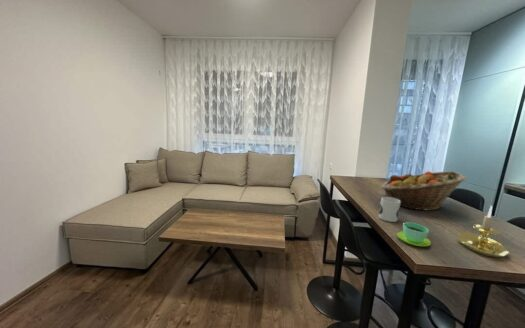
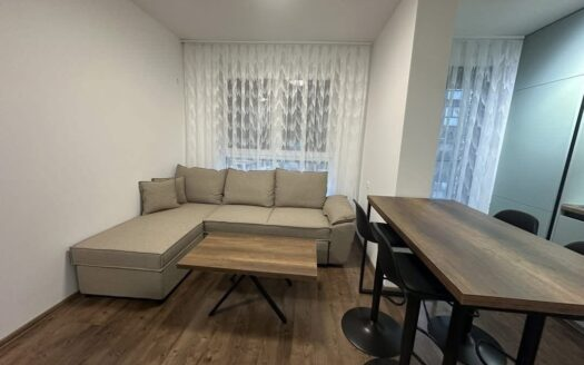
- candle holder [457,204,511,259]
- fruit basket [381,170,468,212]
- mug [378,196,401,223]
- cup [396,221,432,248]
